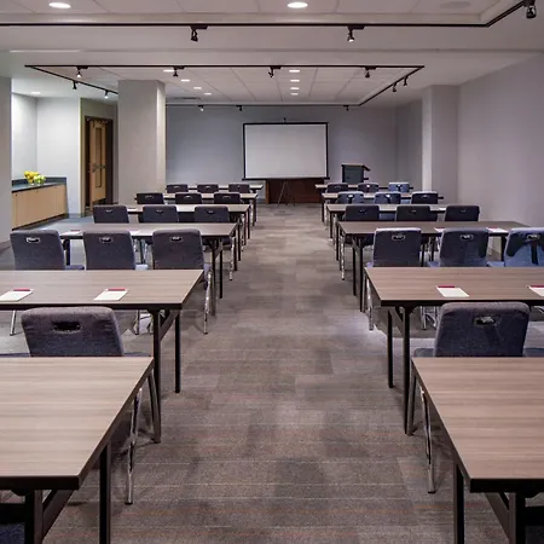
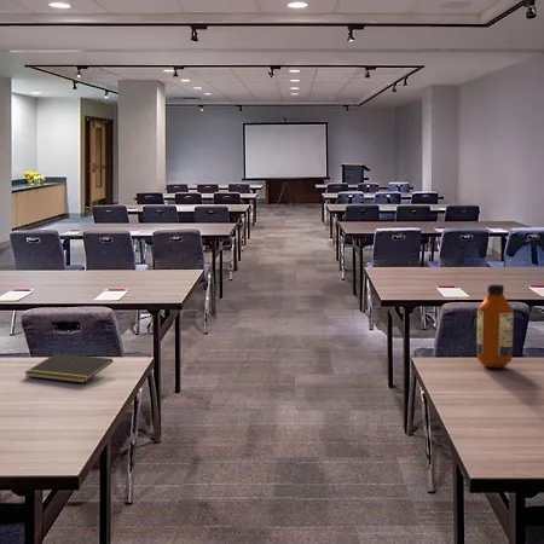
+ notepad [23,352,114,384]
+ bottle [476,283,515,369]
